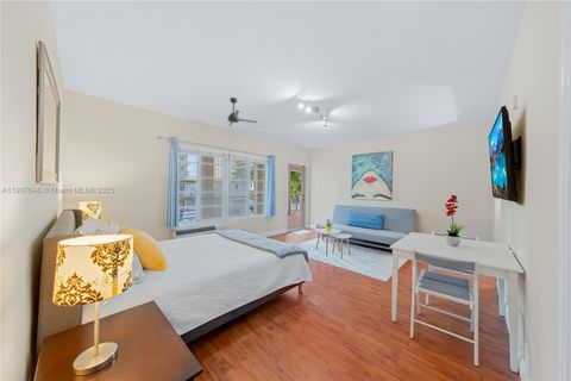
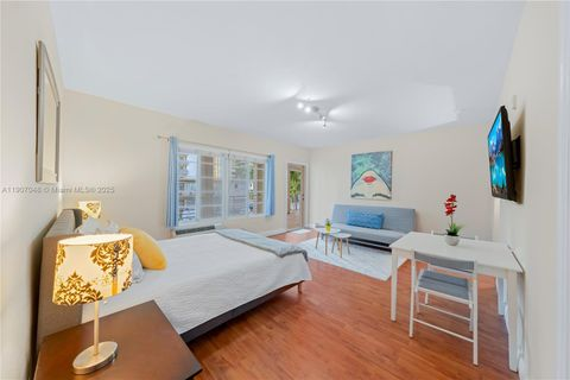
- ceiling fan [211,96,258,127]
